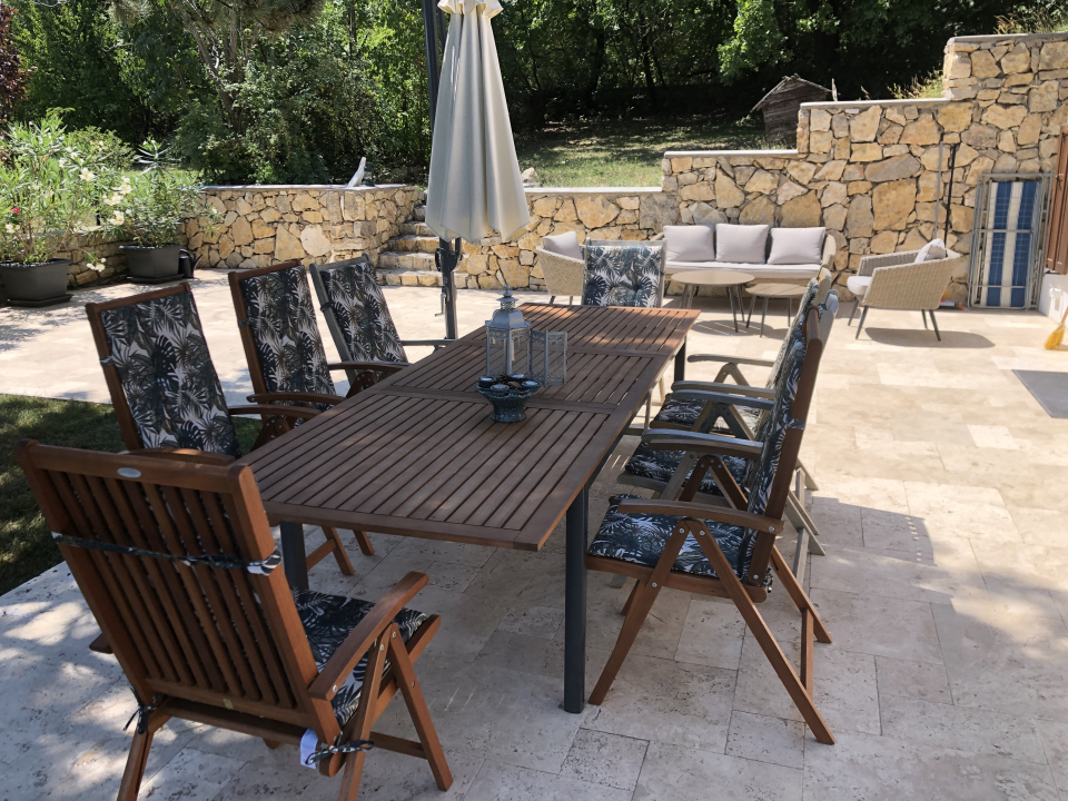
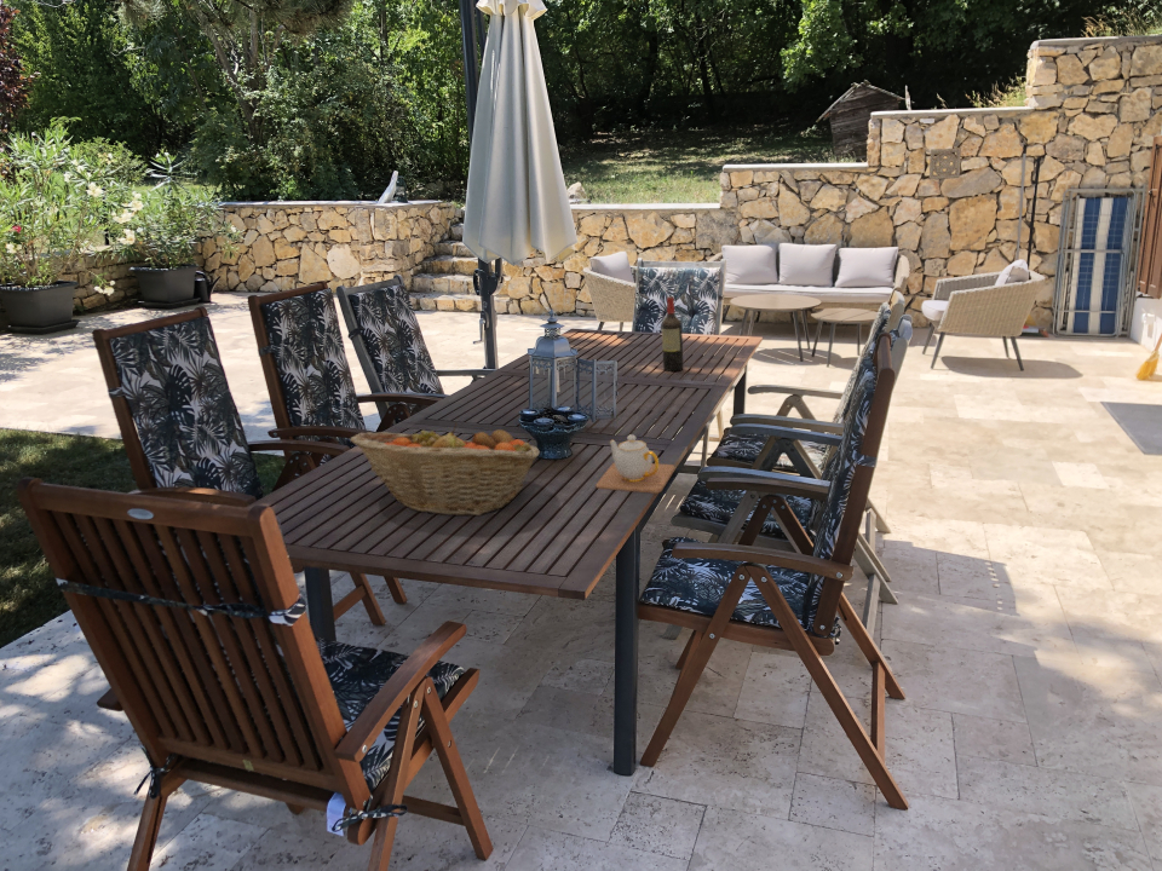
+ teapot [594,434,677,495]
+ wine bottle [661,295,685,373]
+ fruit basket [350,421,541,517]
+ wall ornament [928,146,962,180]
